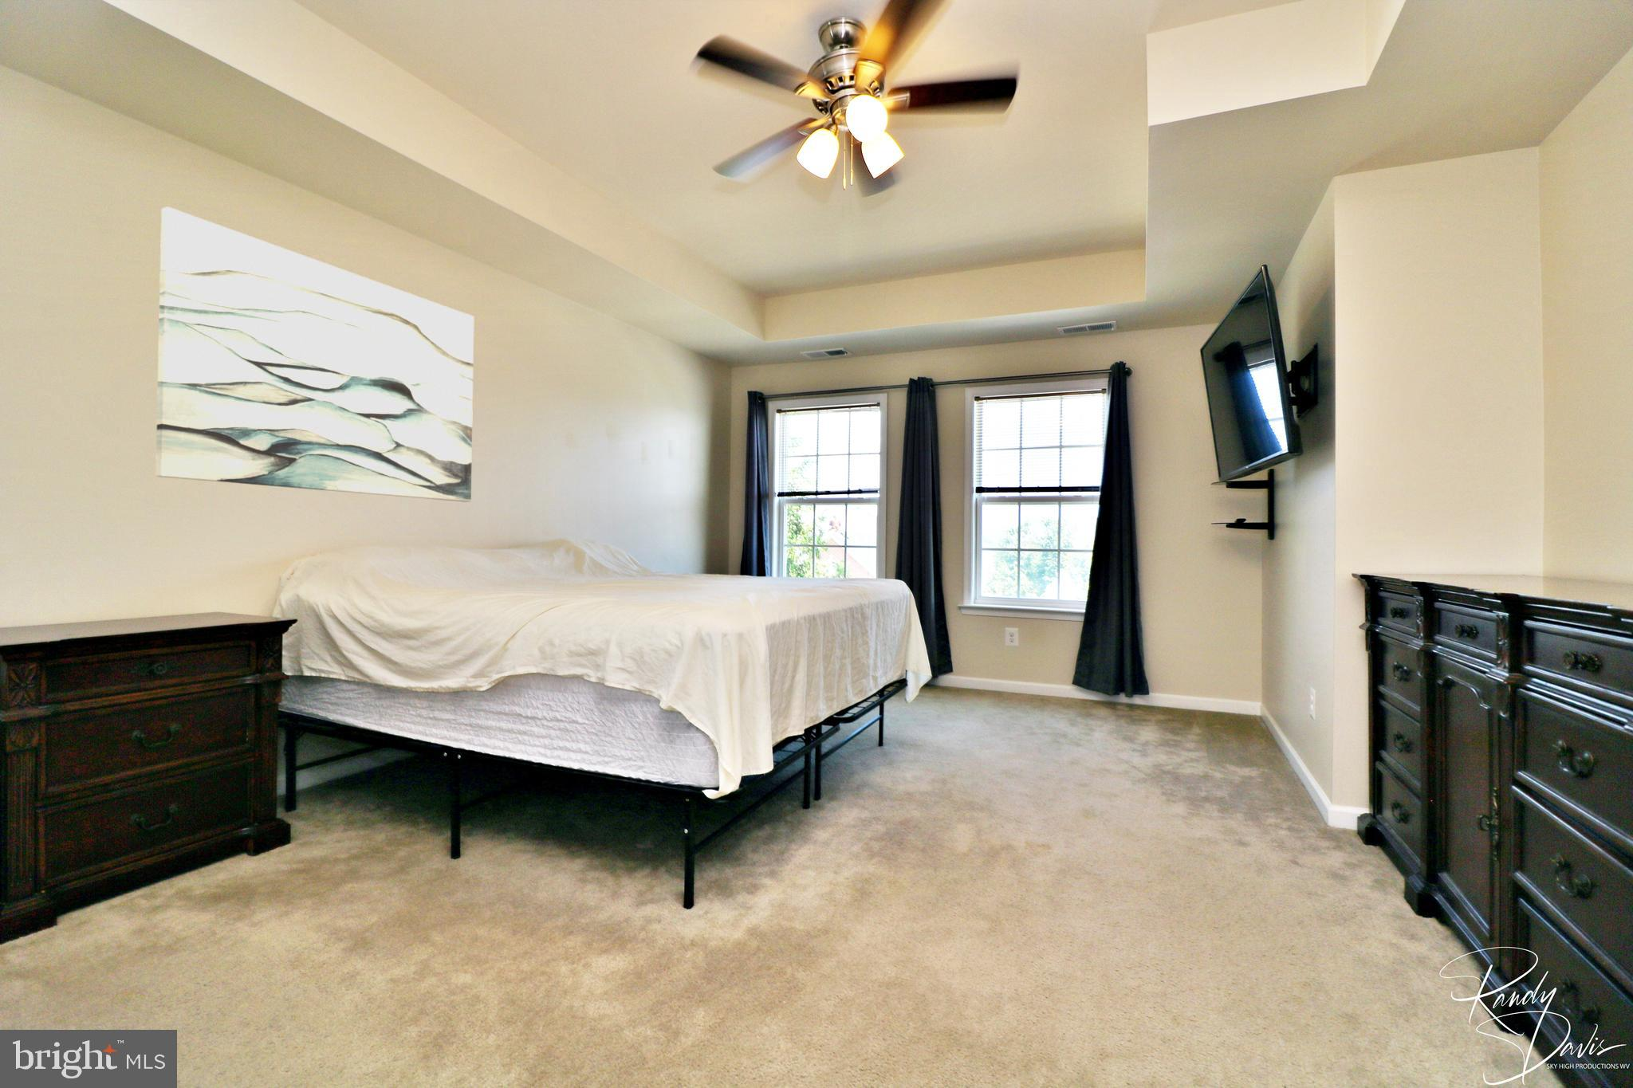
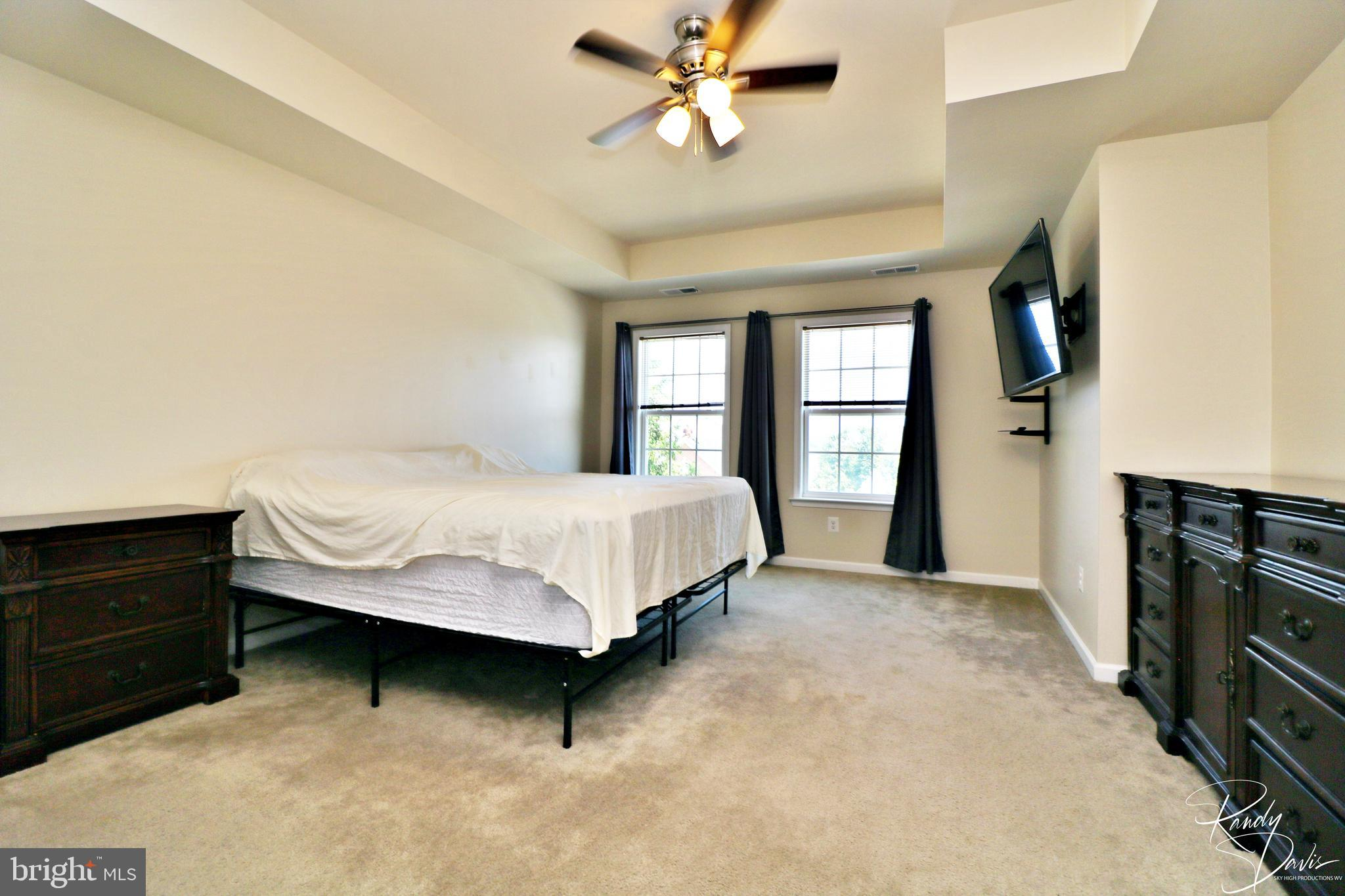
- wall art [154,205,475,503]
